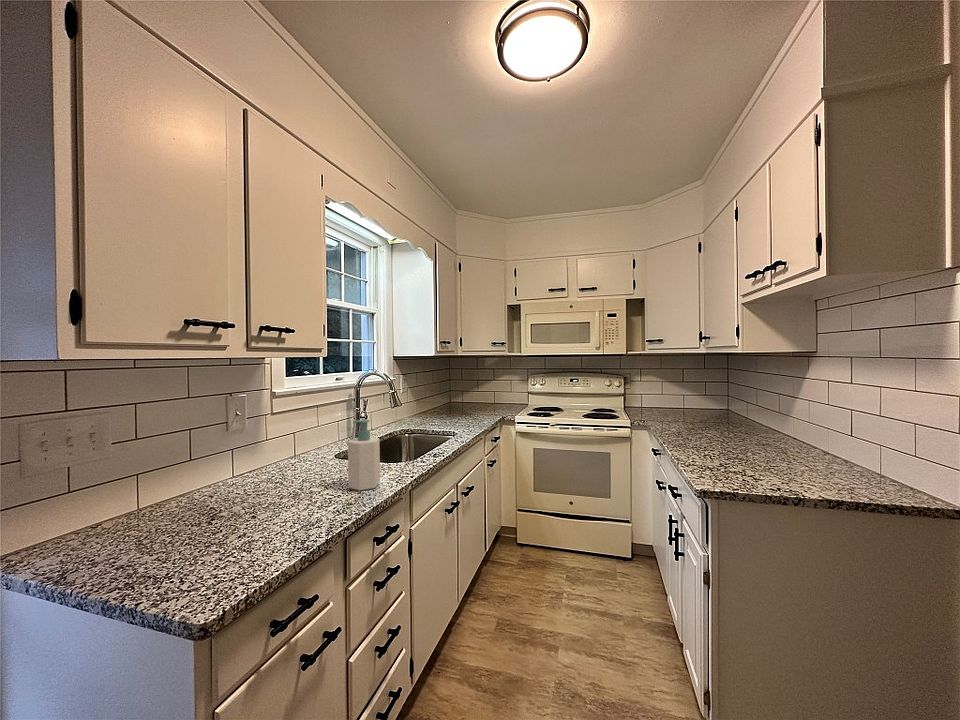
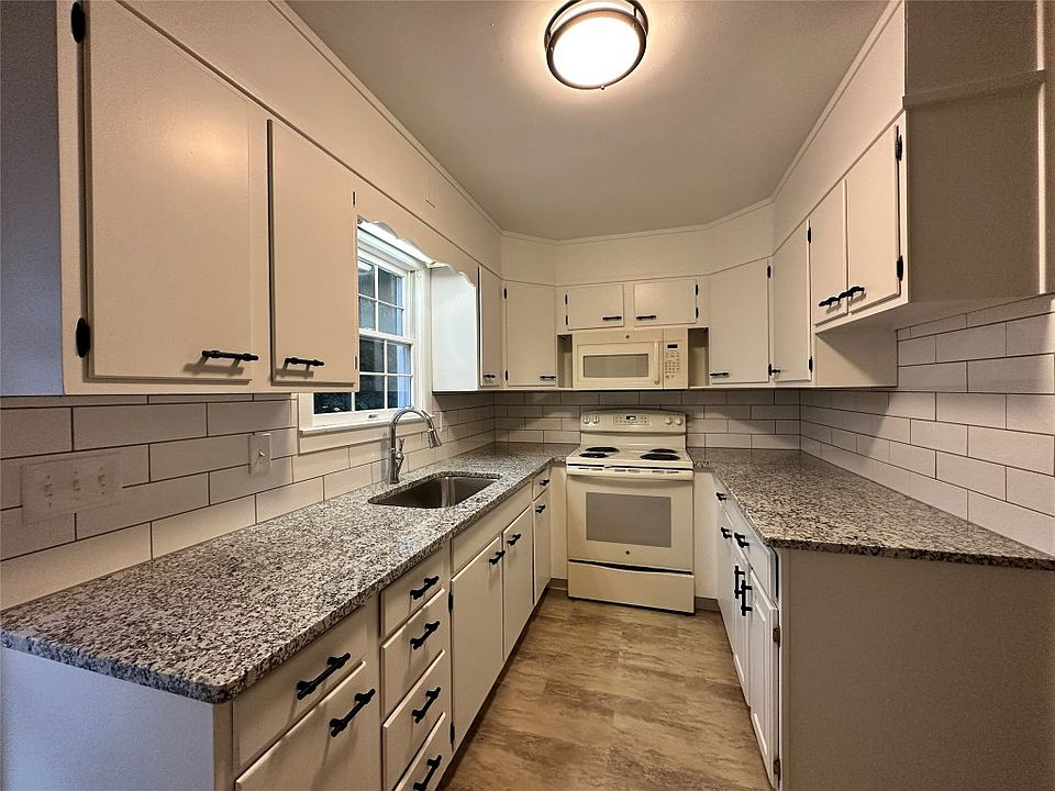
- soap bottle [347,419,381,491]
